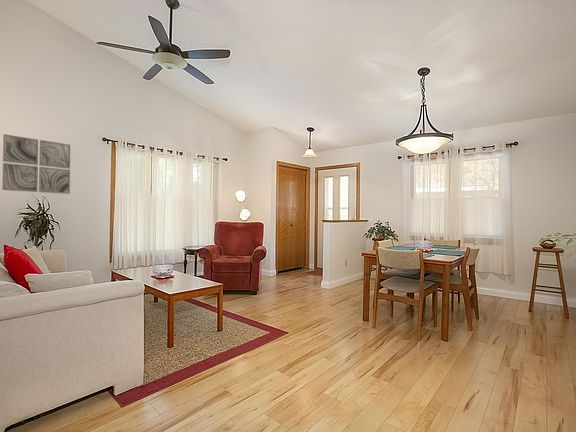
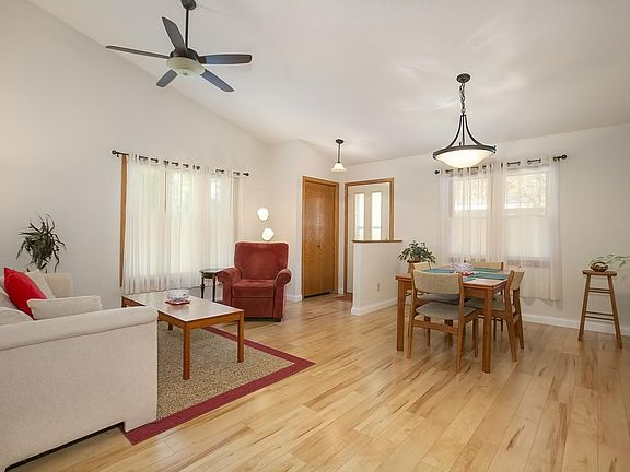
- wall art [1,133,72,195]
